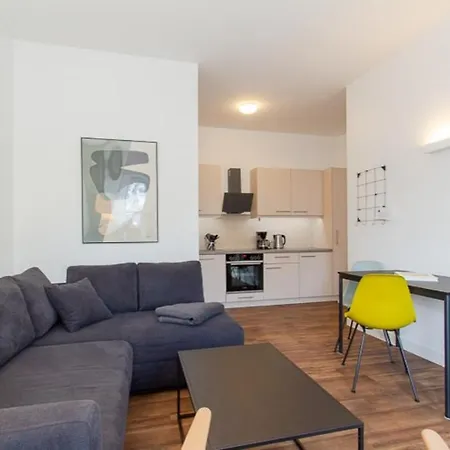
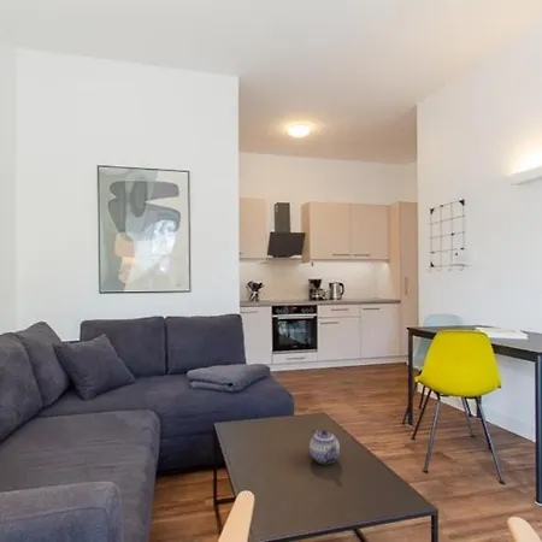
+ teapot [308,428,341,465]
